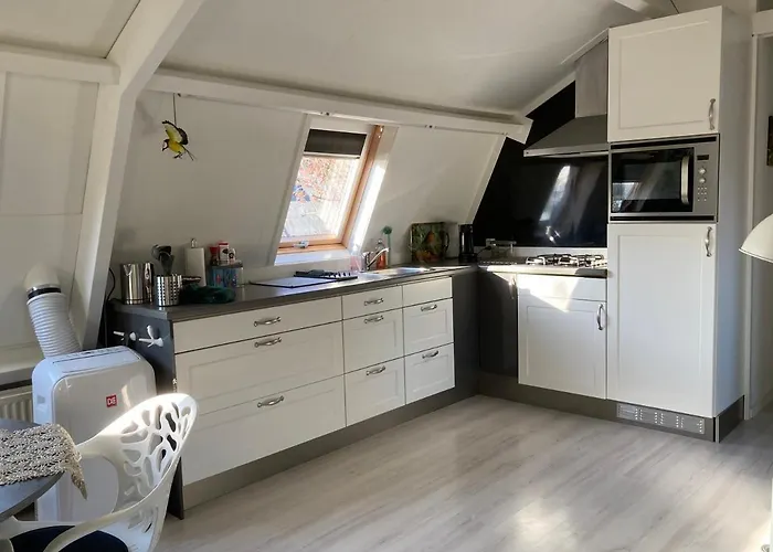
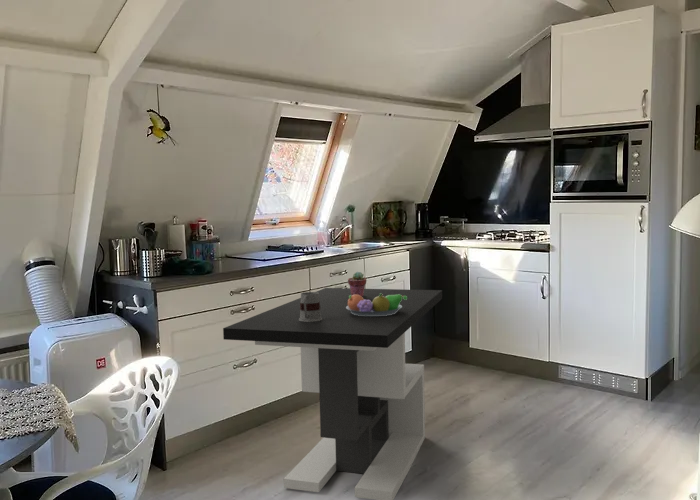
+ potted succulent [347,271,367,297]
+ coffee table [222,287,443,500]
+ mug [299,291,322,322]
+ fruit bowl [346,293,407,316]
